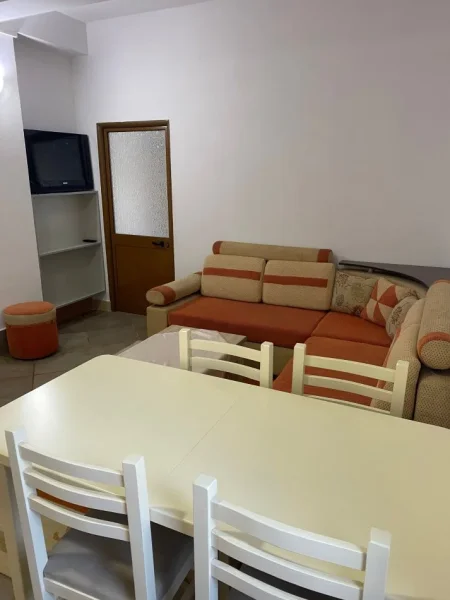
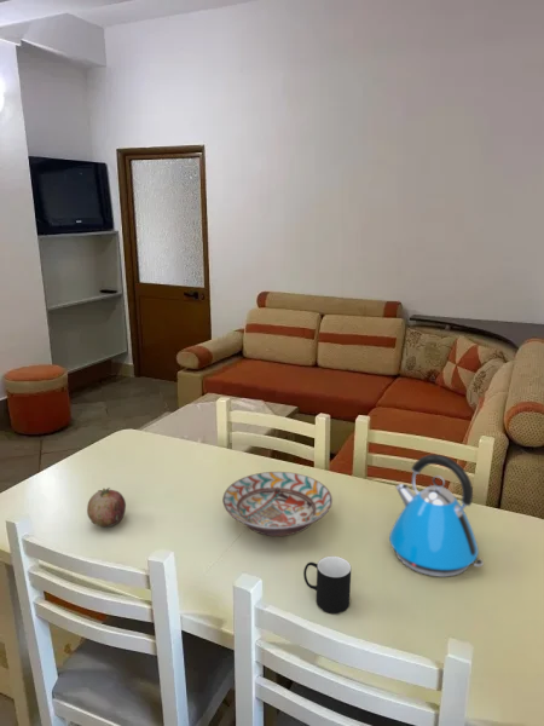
+ kettle [388,454,485,578]
+ decorative bowl [221,471,334,537]
+ cup [302,555,352,615]
+ fruit [86,486,127,528]
